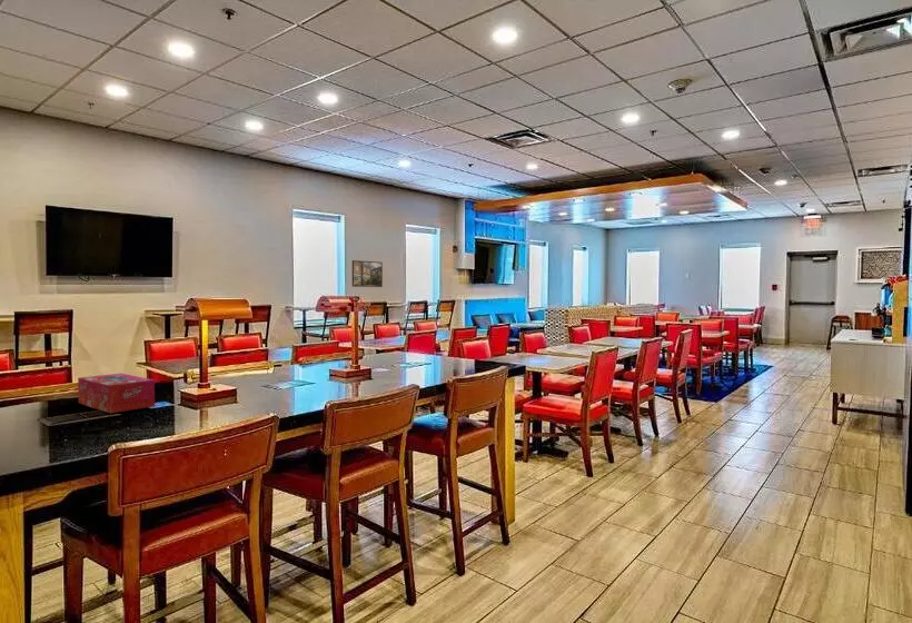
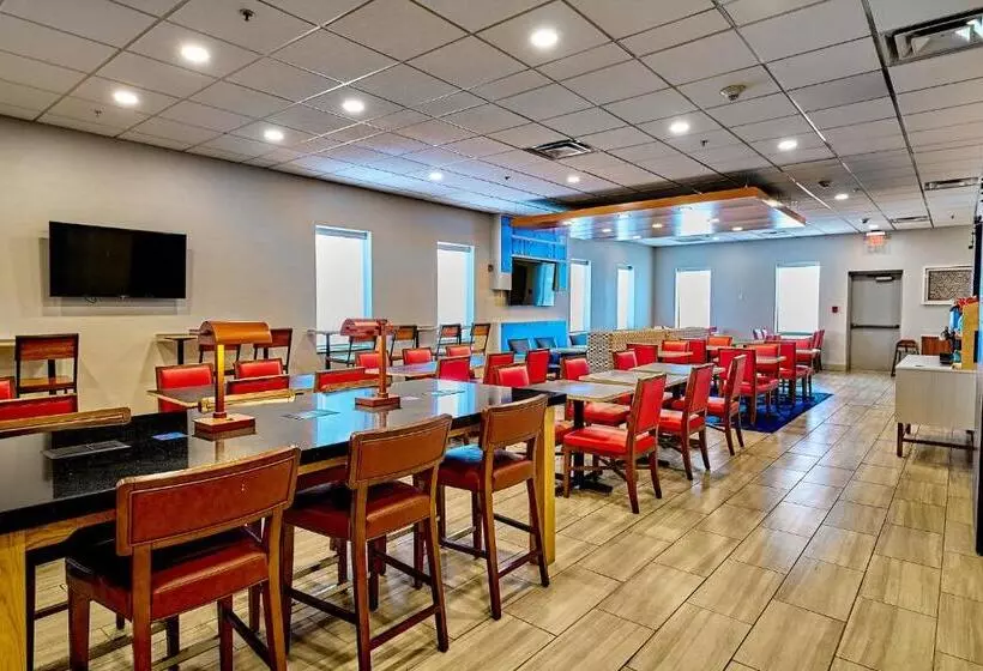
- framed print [351,259,384,288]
- tissue box [77,372,156,414]
